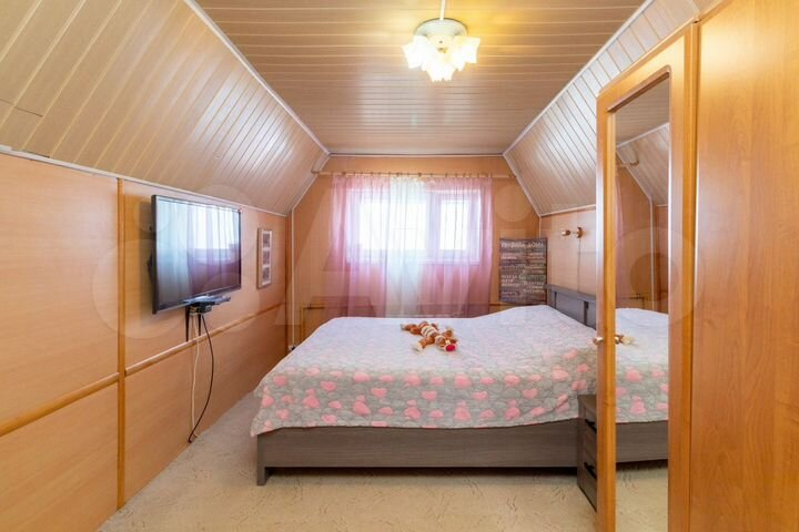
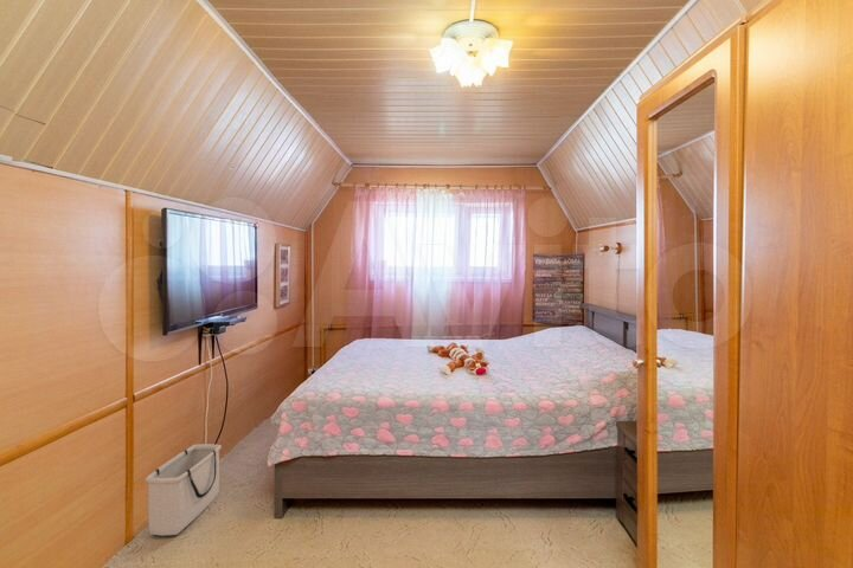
+ storage bin [145,443,223,537]
